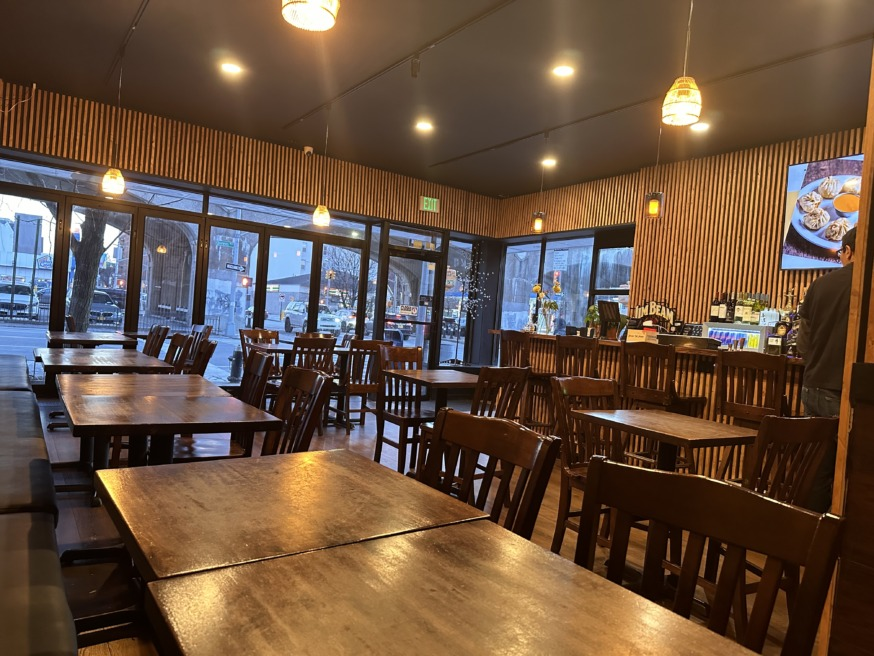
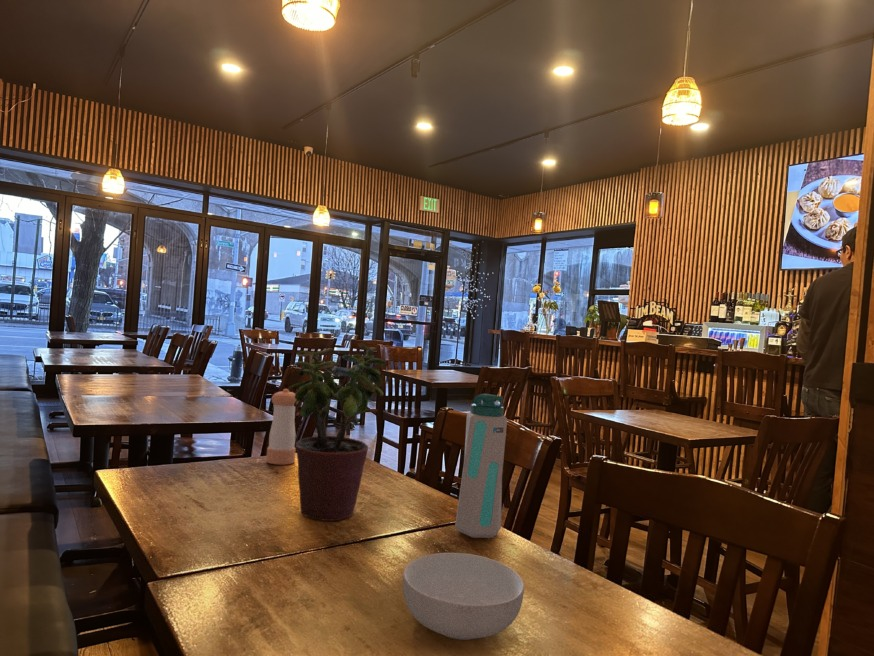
+ potted plant [287,342,388,522]
+ water bottle [454,393,508,539]
+ pepper shaker [265,388,299,465]
+ cereal bowl [402,552,525,641]
